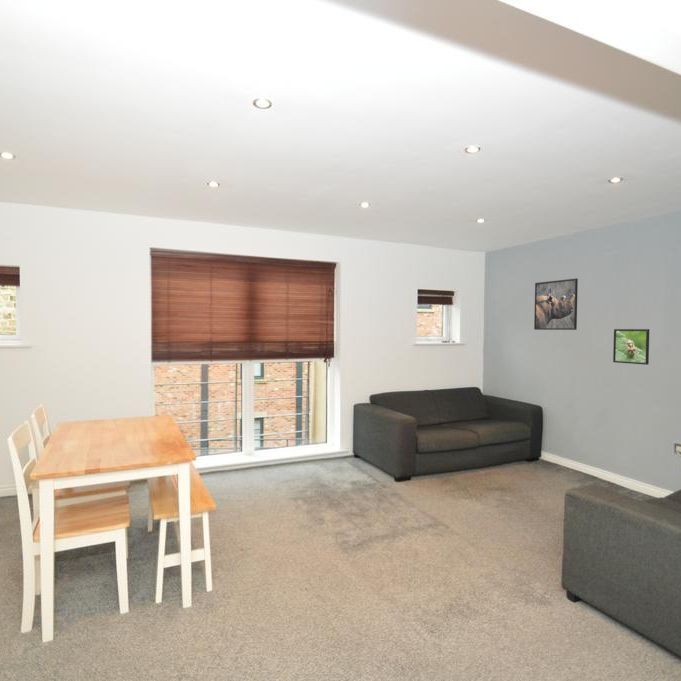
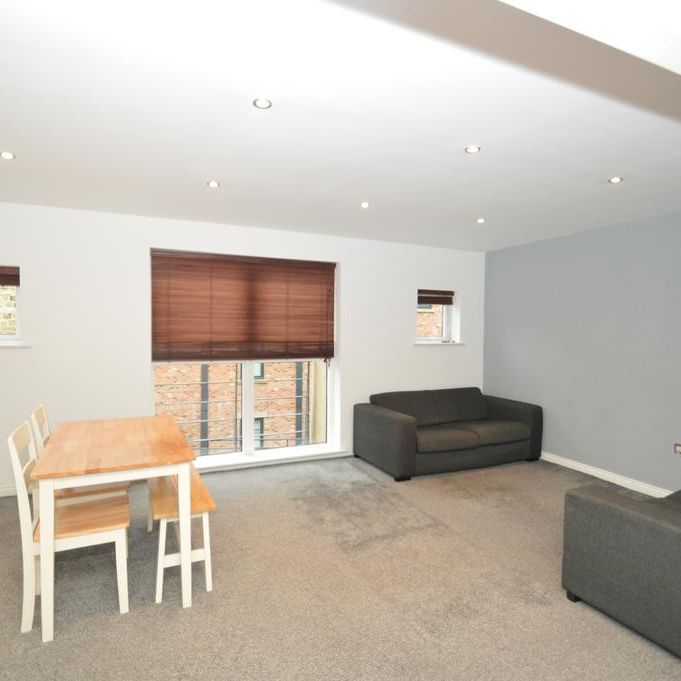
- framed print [533,277,579,331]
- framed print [612,328,650,366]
